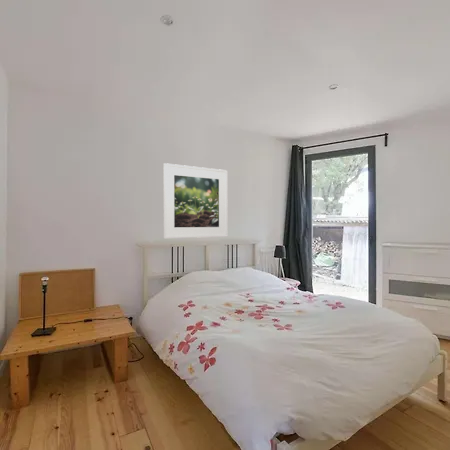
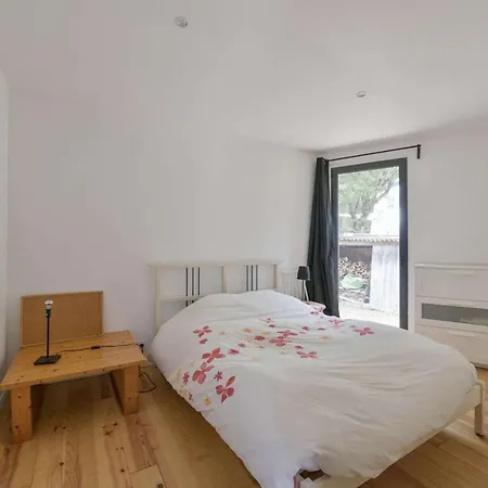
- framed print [163,162,228,239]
